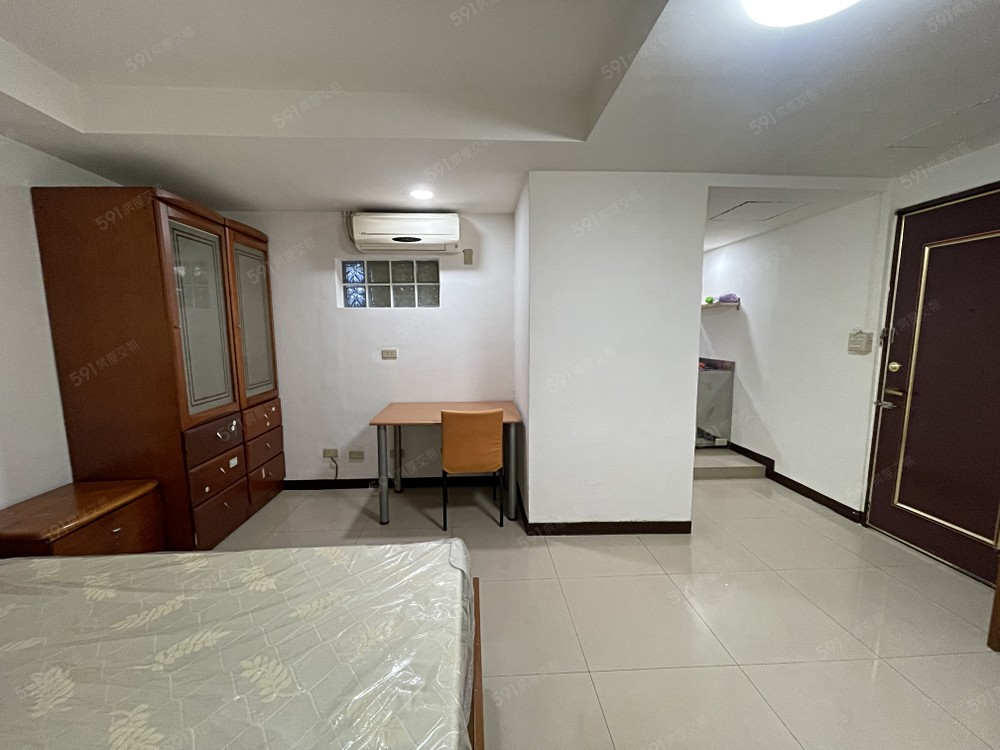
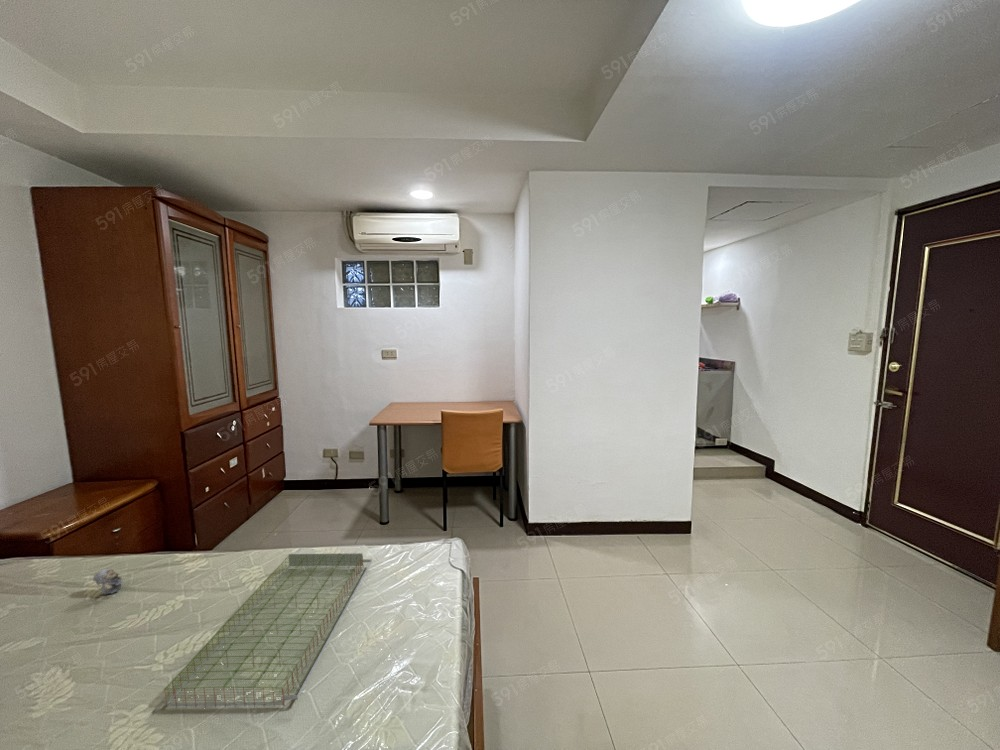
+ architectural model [164,552,373,709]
+ teddy bear [92,568,125,595]
